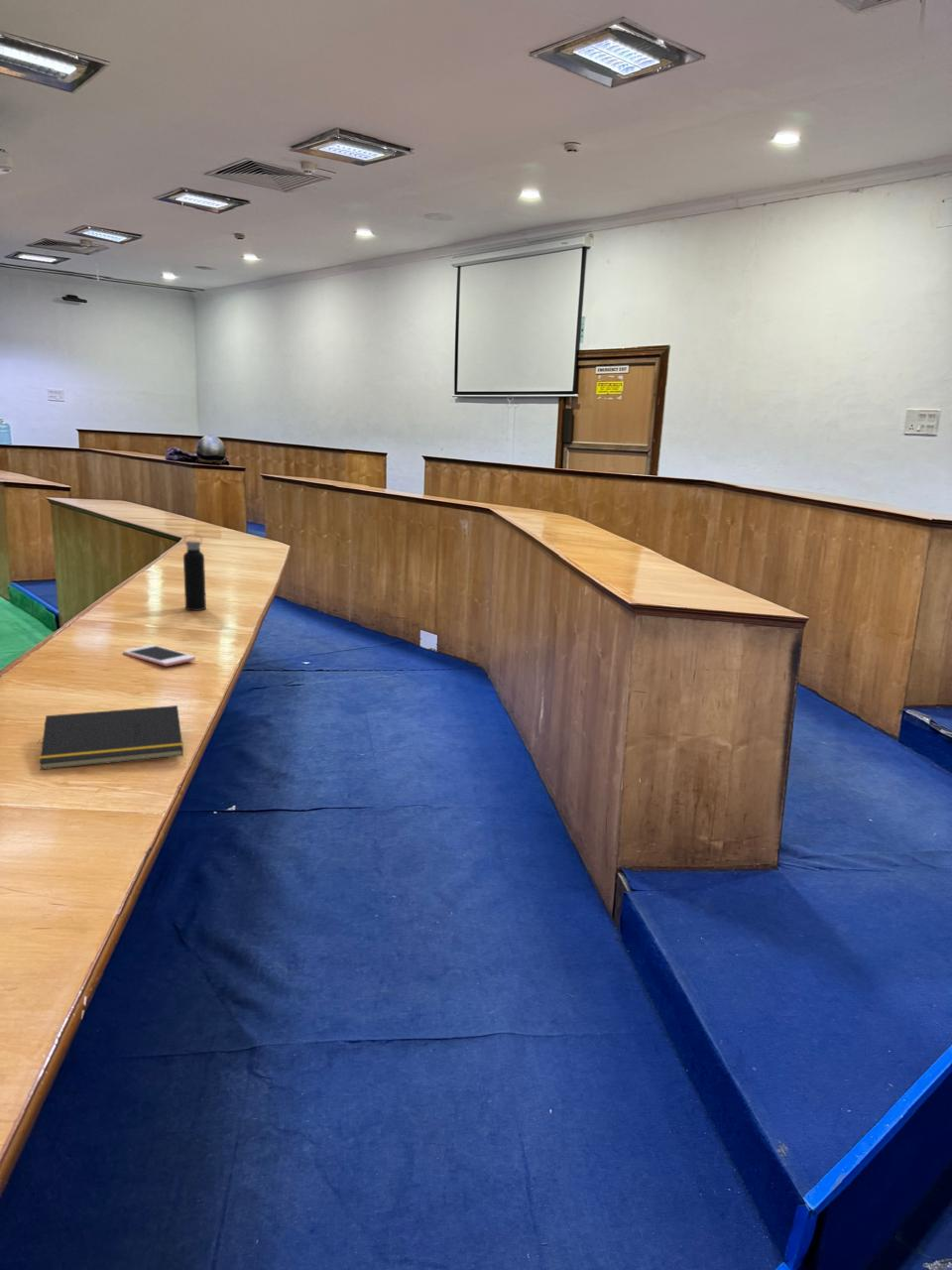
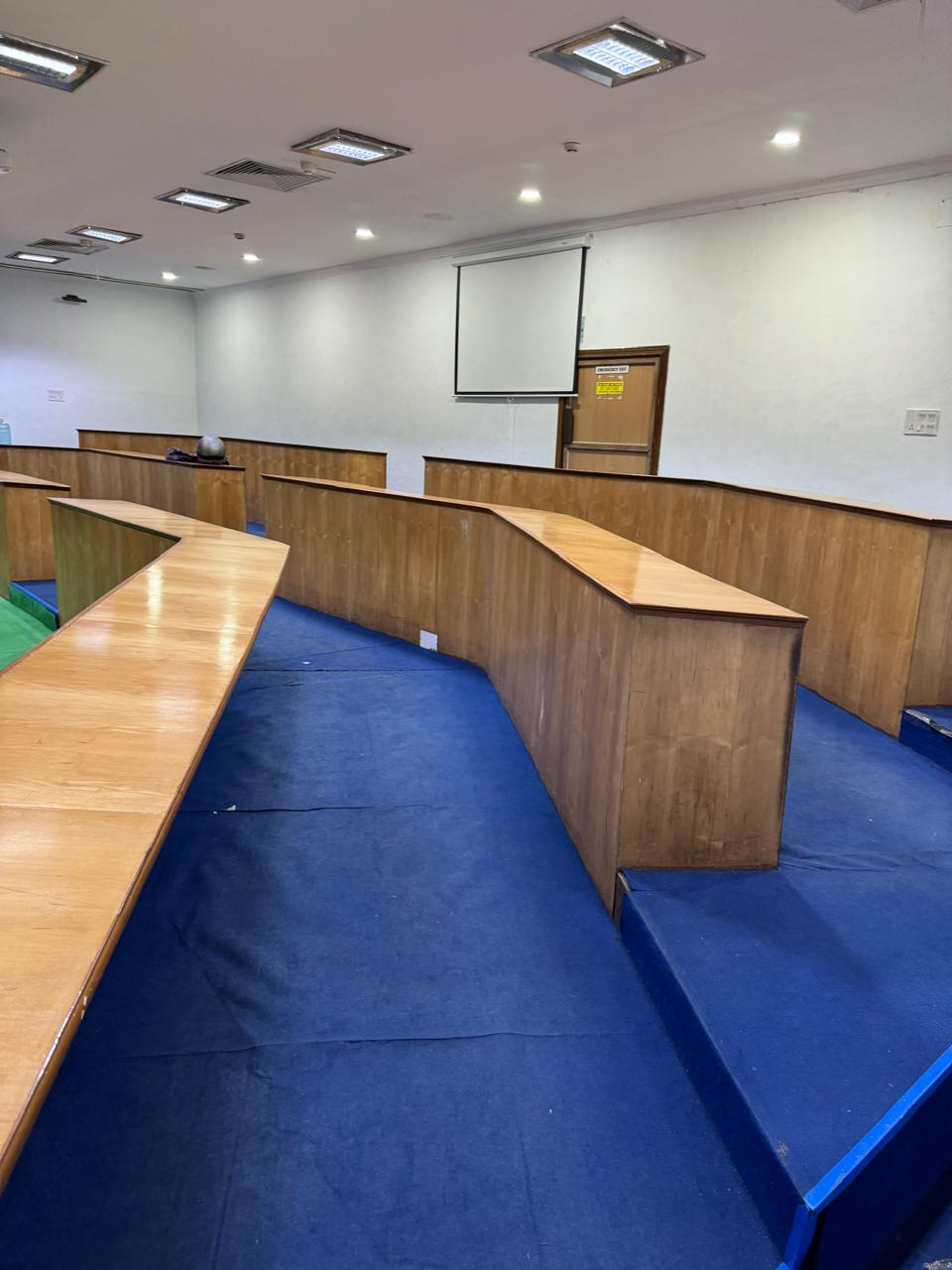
- notepad [39,704,184,771]
- water bottle [182,533,207,612]
- cell phone [122,644,196,667]
